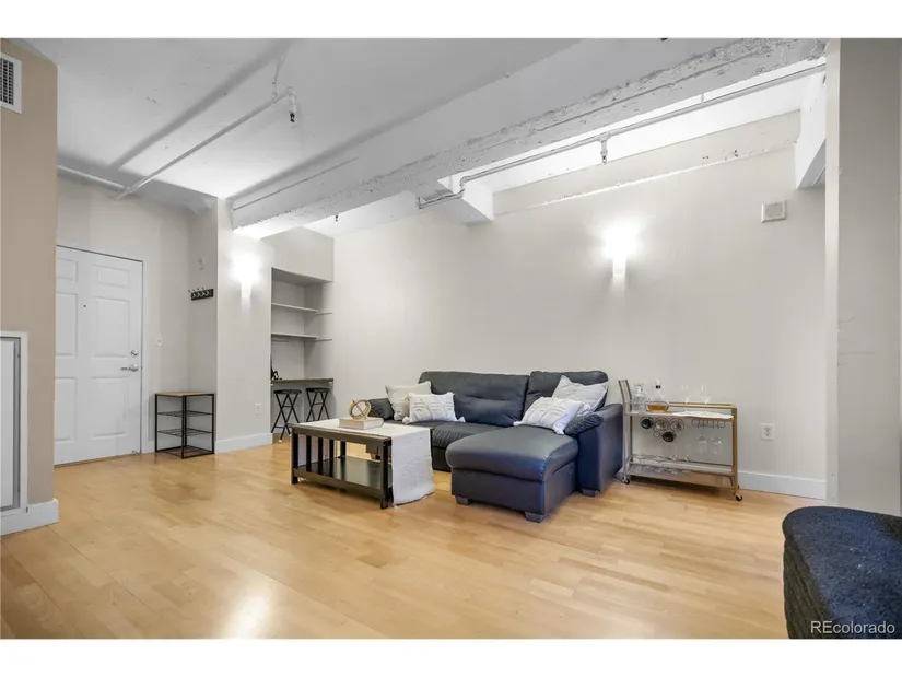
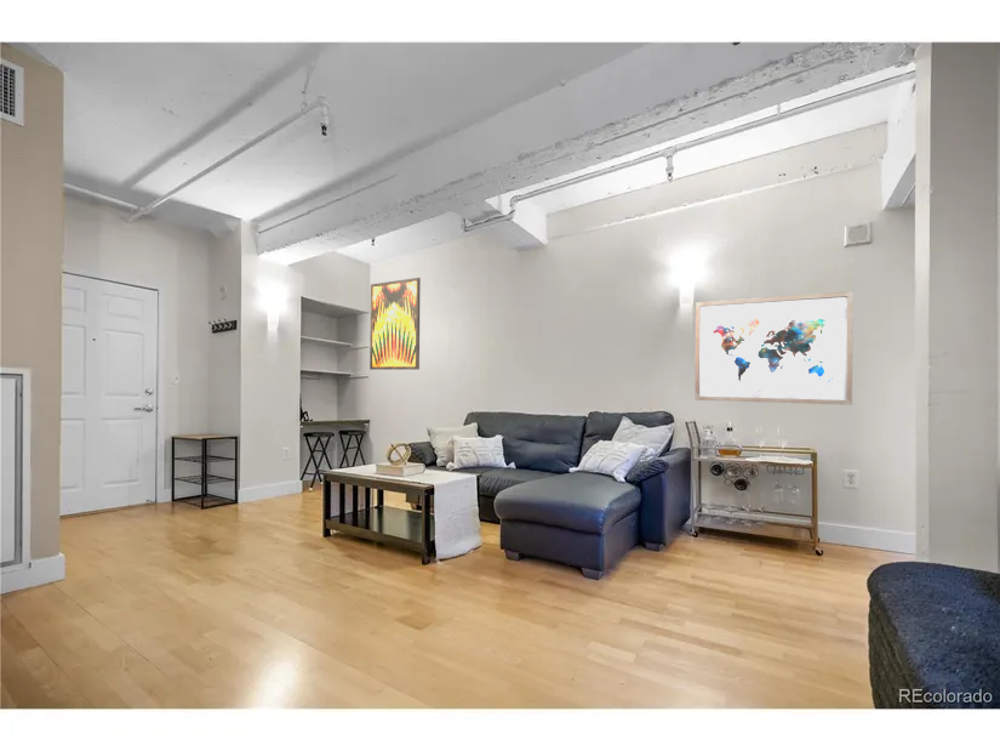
+ wall art [693,290,855,406]
+ wall art [368,277,422,371]
